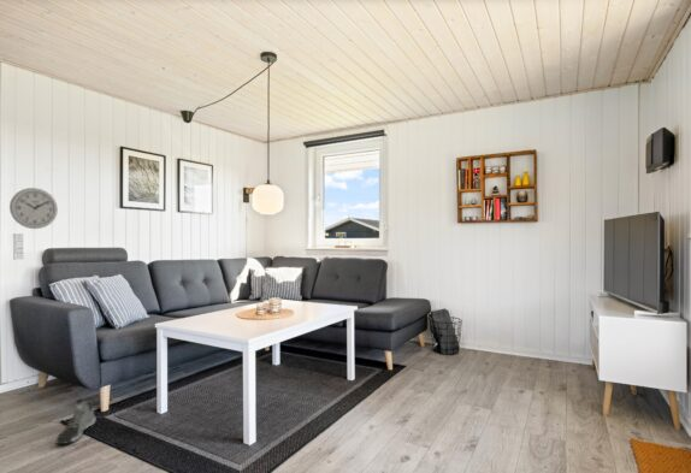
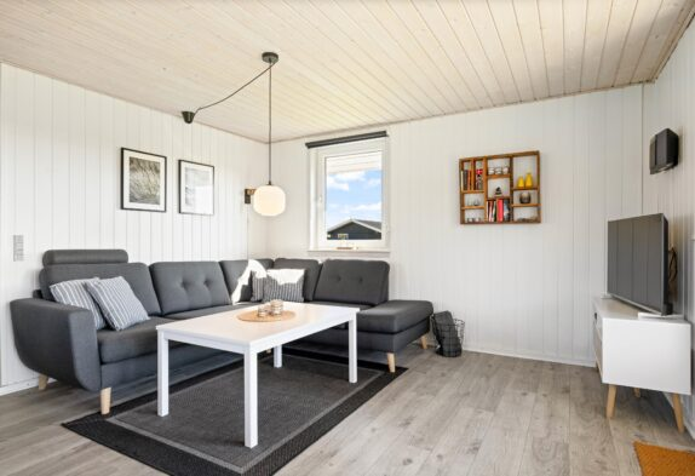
- wall clock [8,187,59,230]
- sneaker [54,398,96,445]
